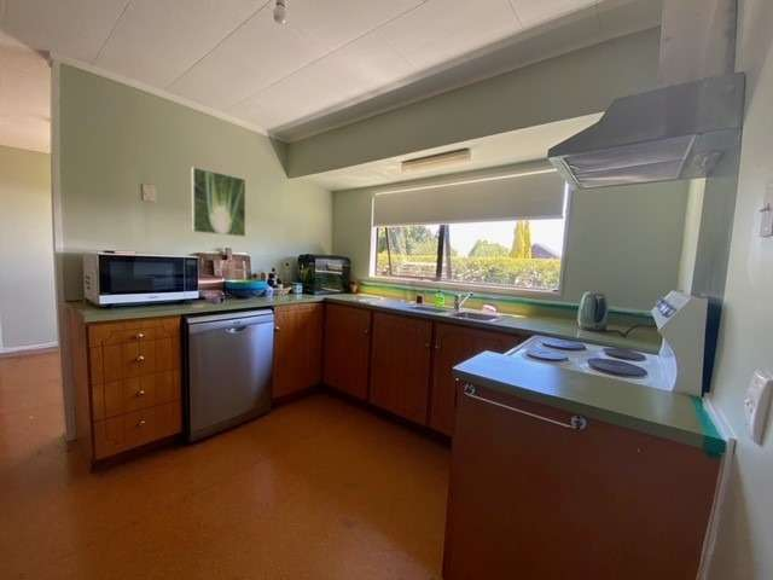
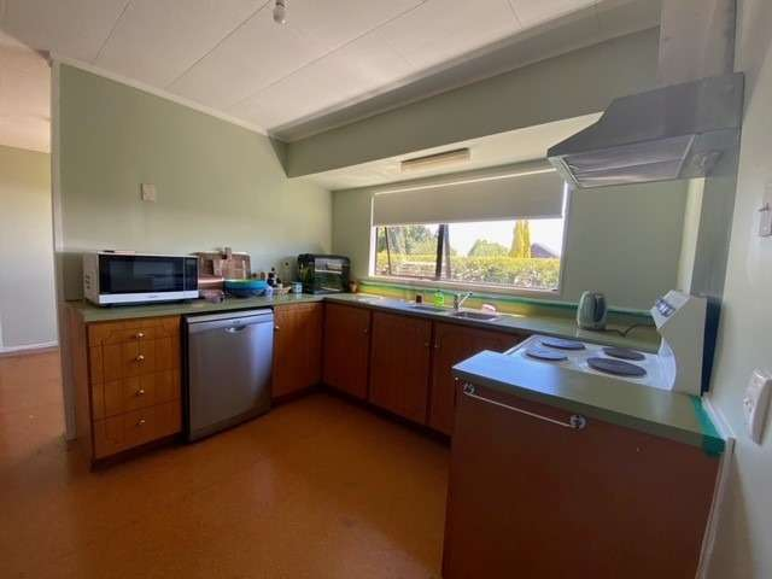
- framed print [191,166,246,238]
